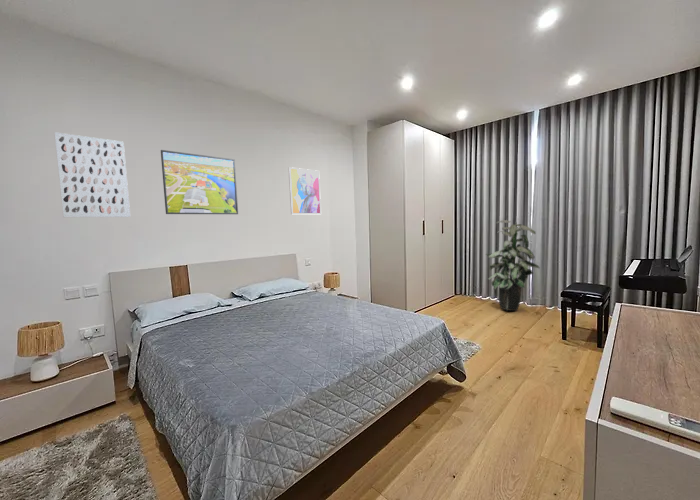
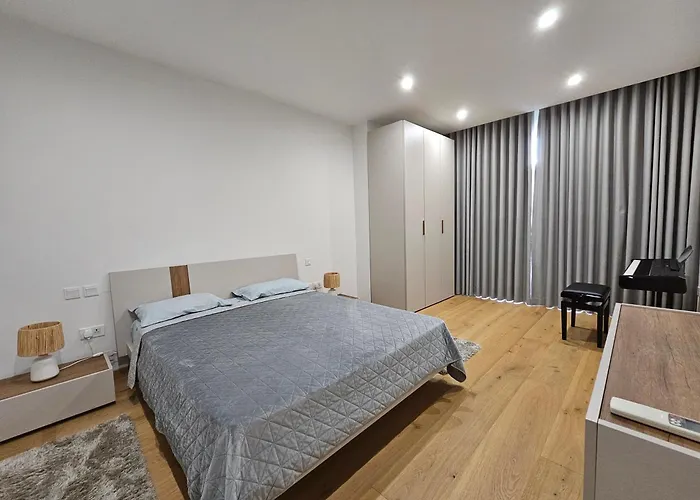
- indoor plant [484,219,540,312]
- wall art [53,131,131,218]
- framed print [160,149,239,215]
- wall art [287,166,322,215]
